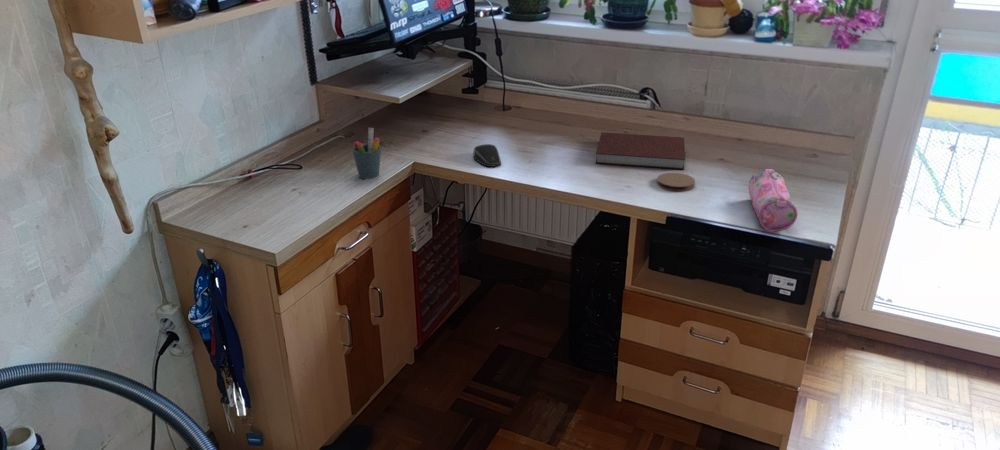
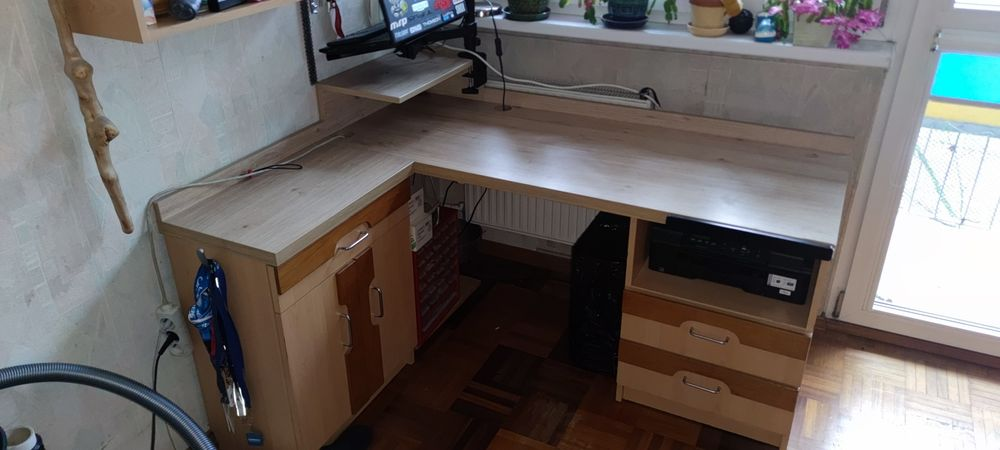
- pen holder [351,127,382,180]
- pencil case [748,168,798,233]
- computer mouse [473,143,502,168]
- notebook [595,131,686,170]
- coaster [656,172,696,192]
